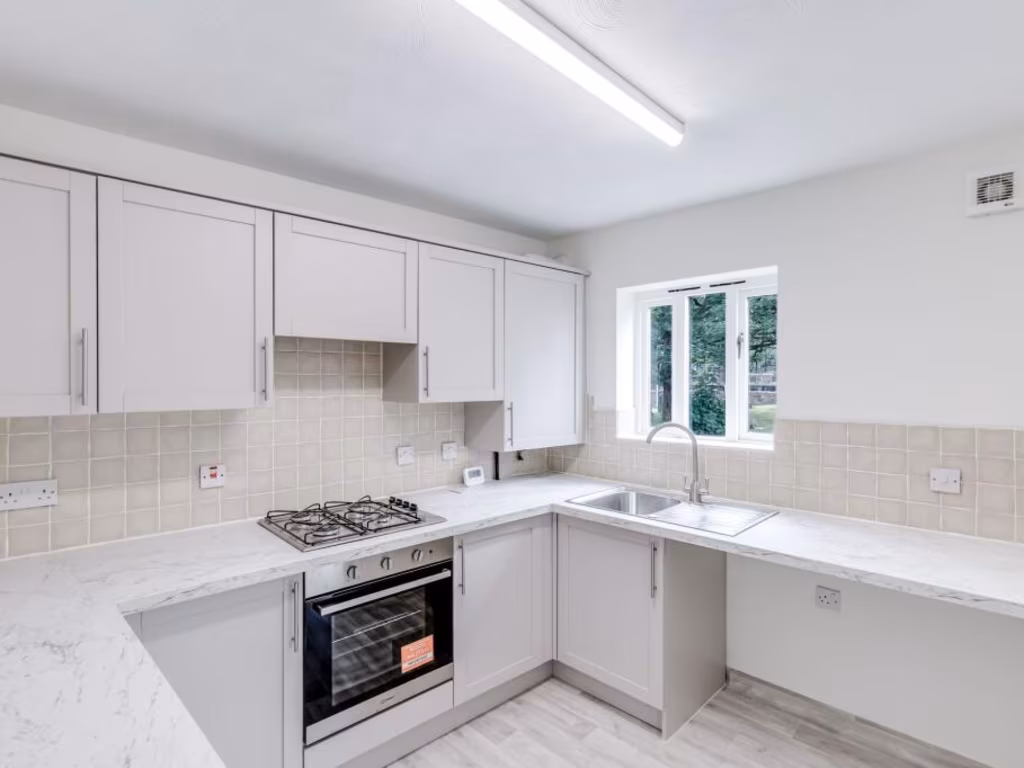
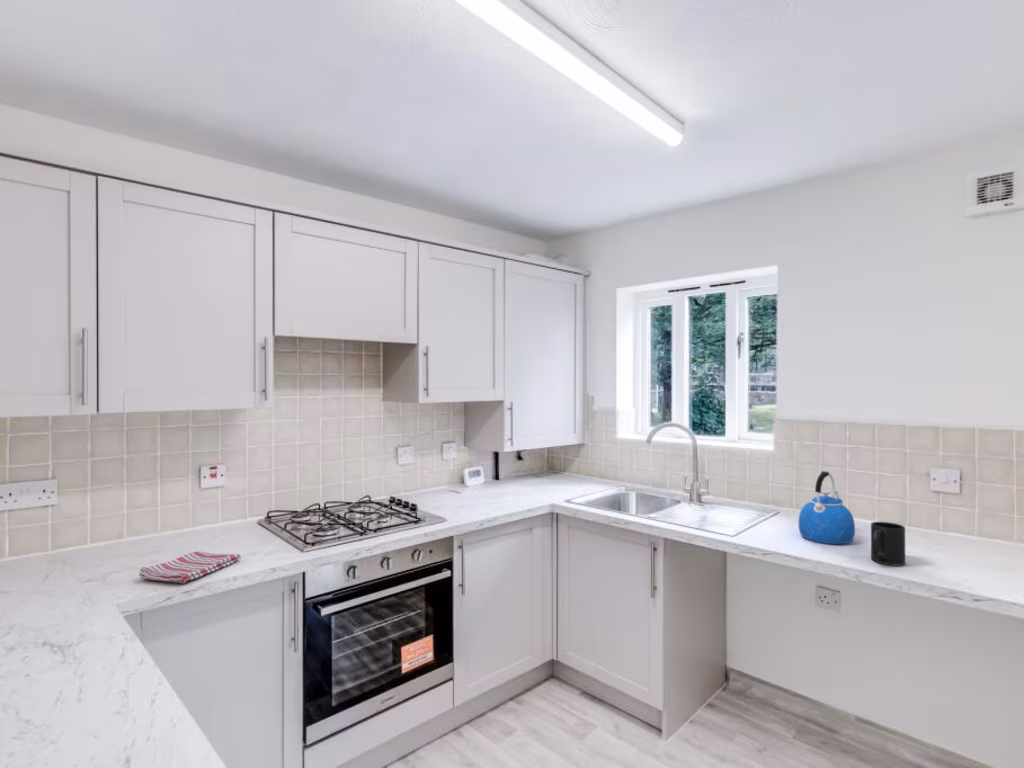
+ kettle [798,470,856,545]
+ dish towel [138,550,242,584]
+ mug [870,521,906,566]
